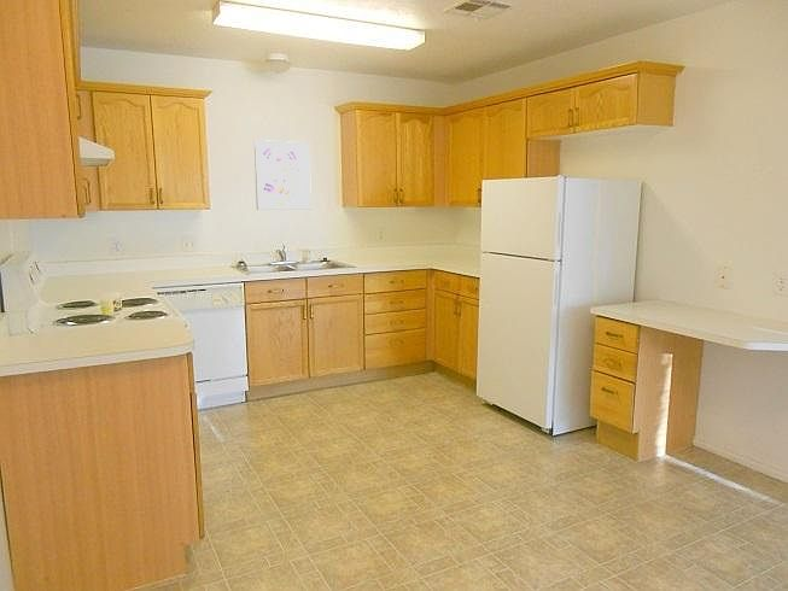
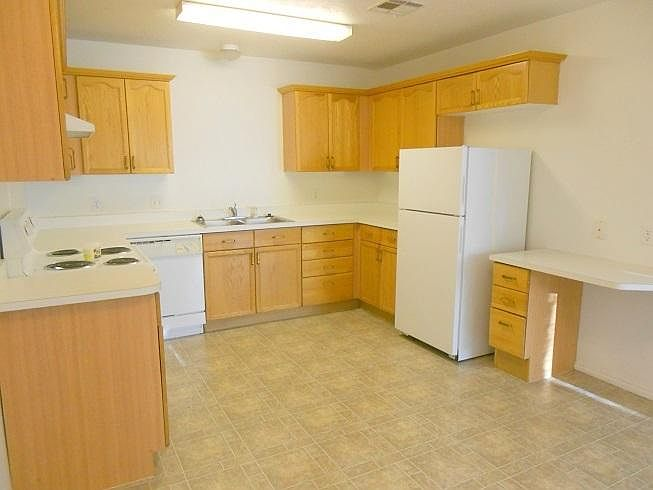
- wall art [253,139,313,211]
